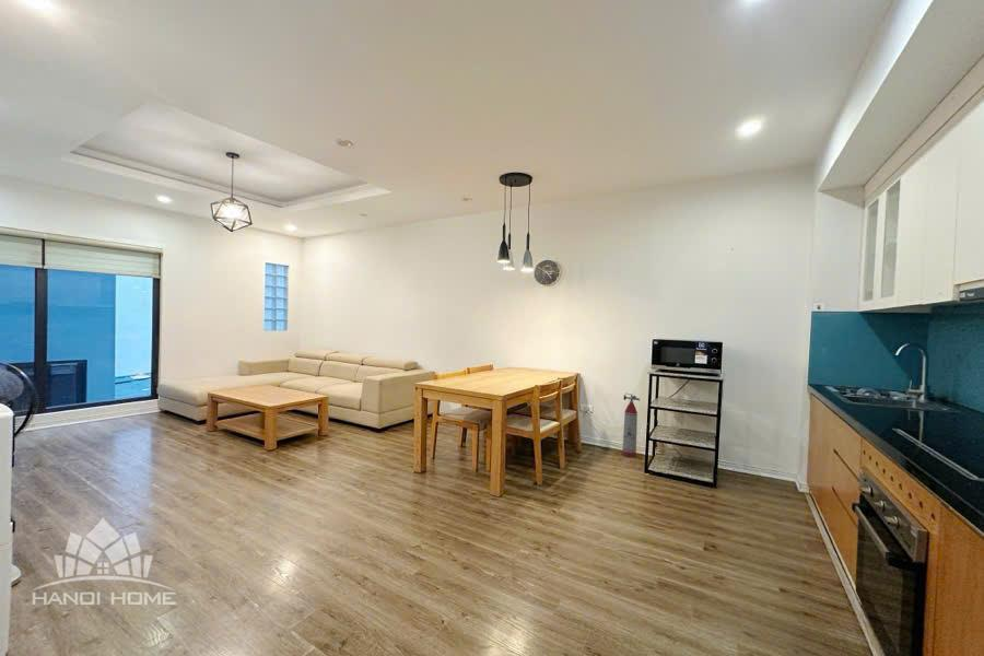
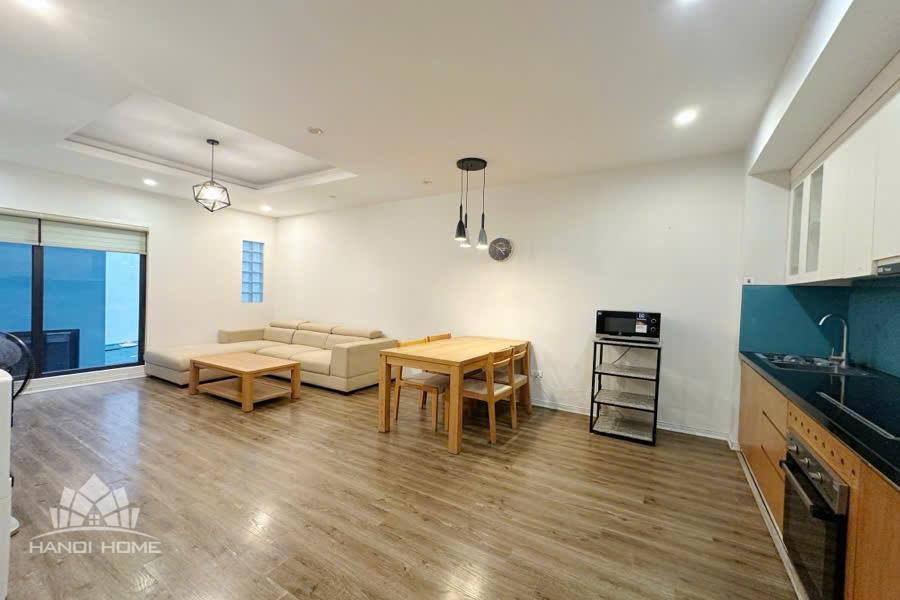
- fire extinguisher [621,393,641,458]
